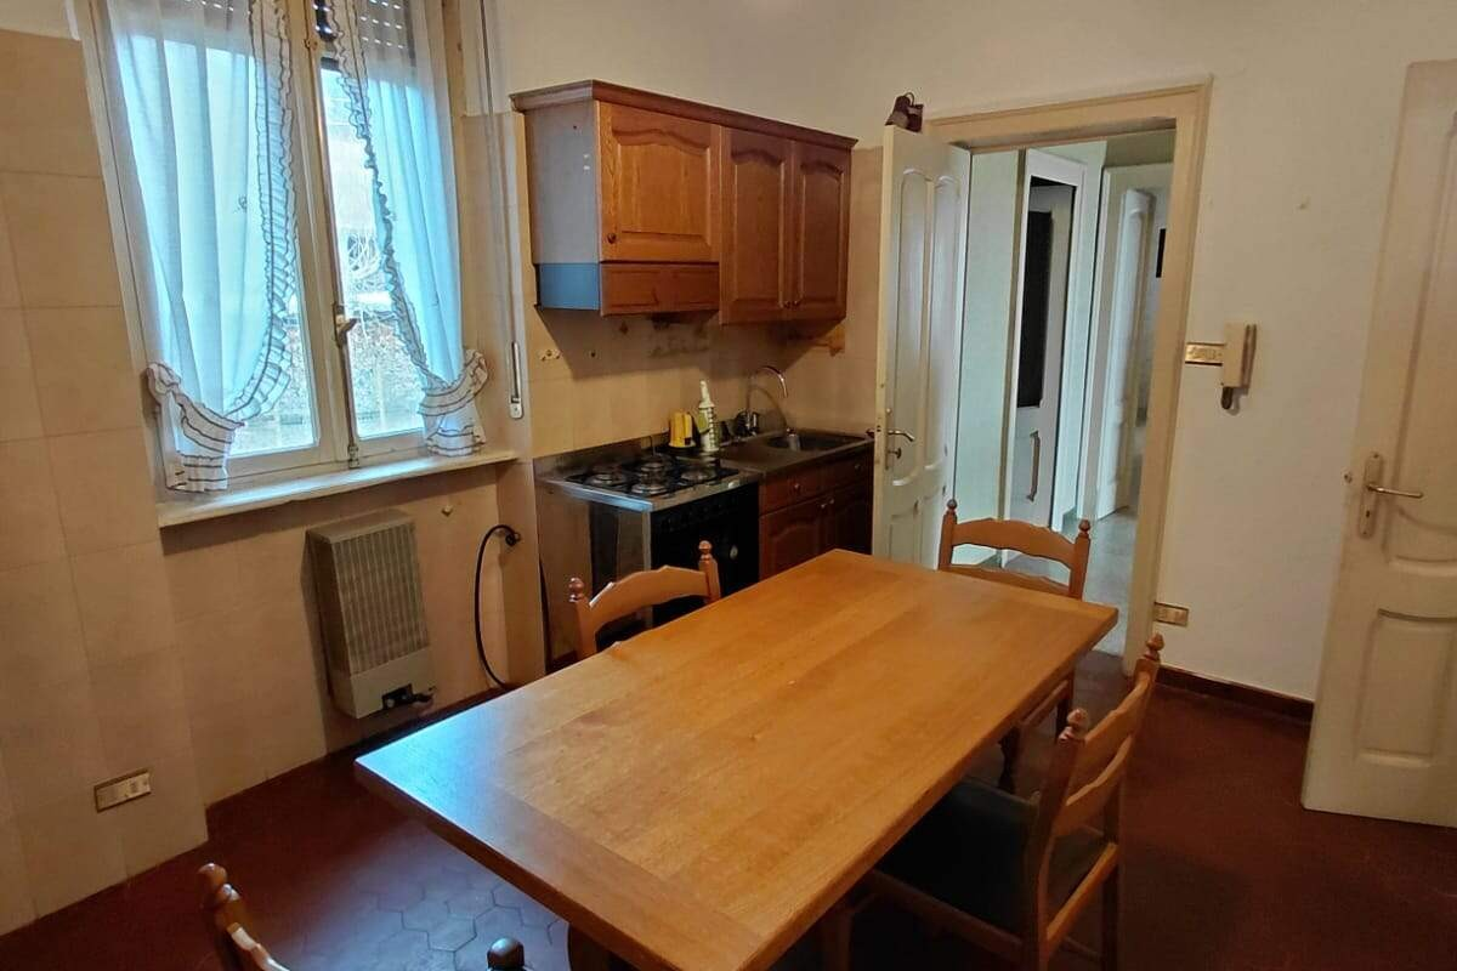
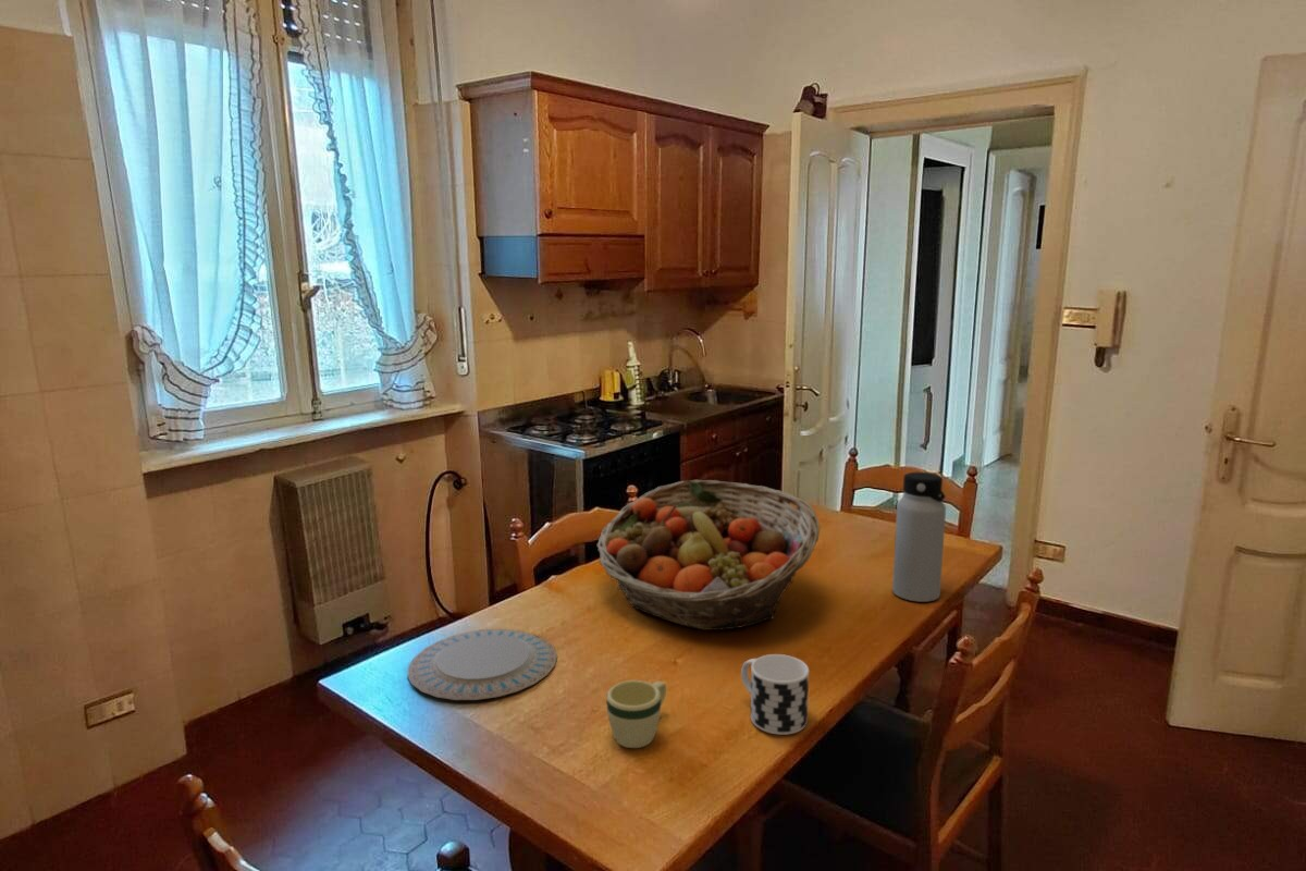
+ water bottle [891,471,947,603]
+ fruit basket [595,479,821,631]
+ cup [740,653,810,736]
+ mug [605,679,667,749]
+ chinaware [406,628,558,701]
